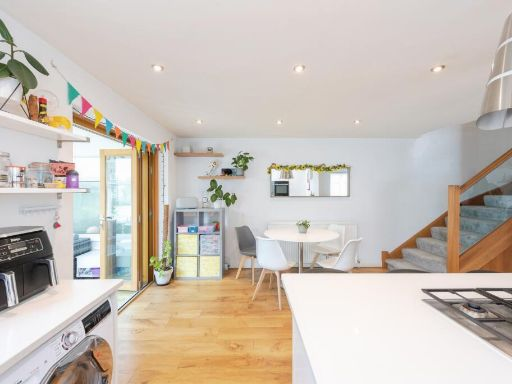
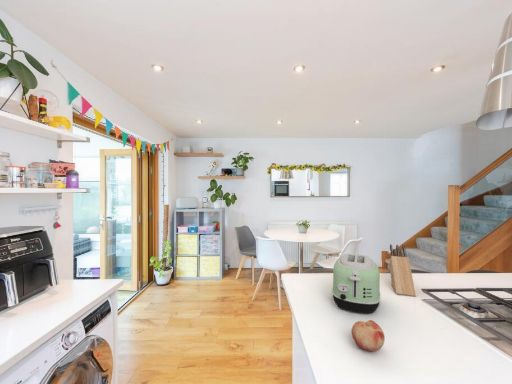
+ toaster [331,253,382,315]
+ knife block [388,243,417,297]
+ fruit [351,319,386,353]
